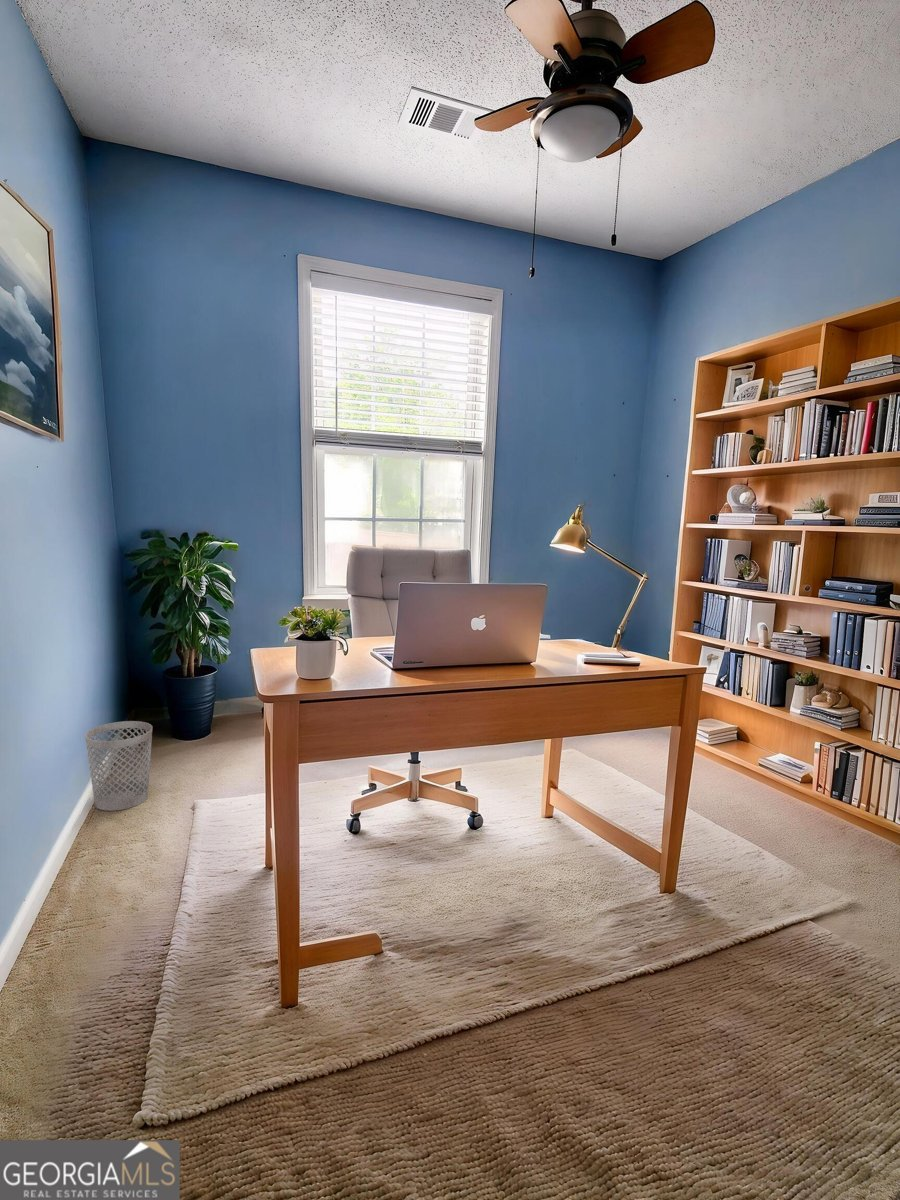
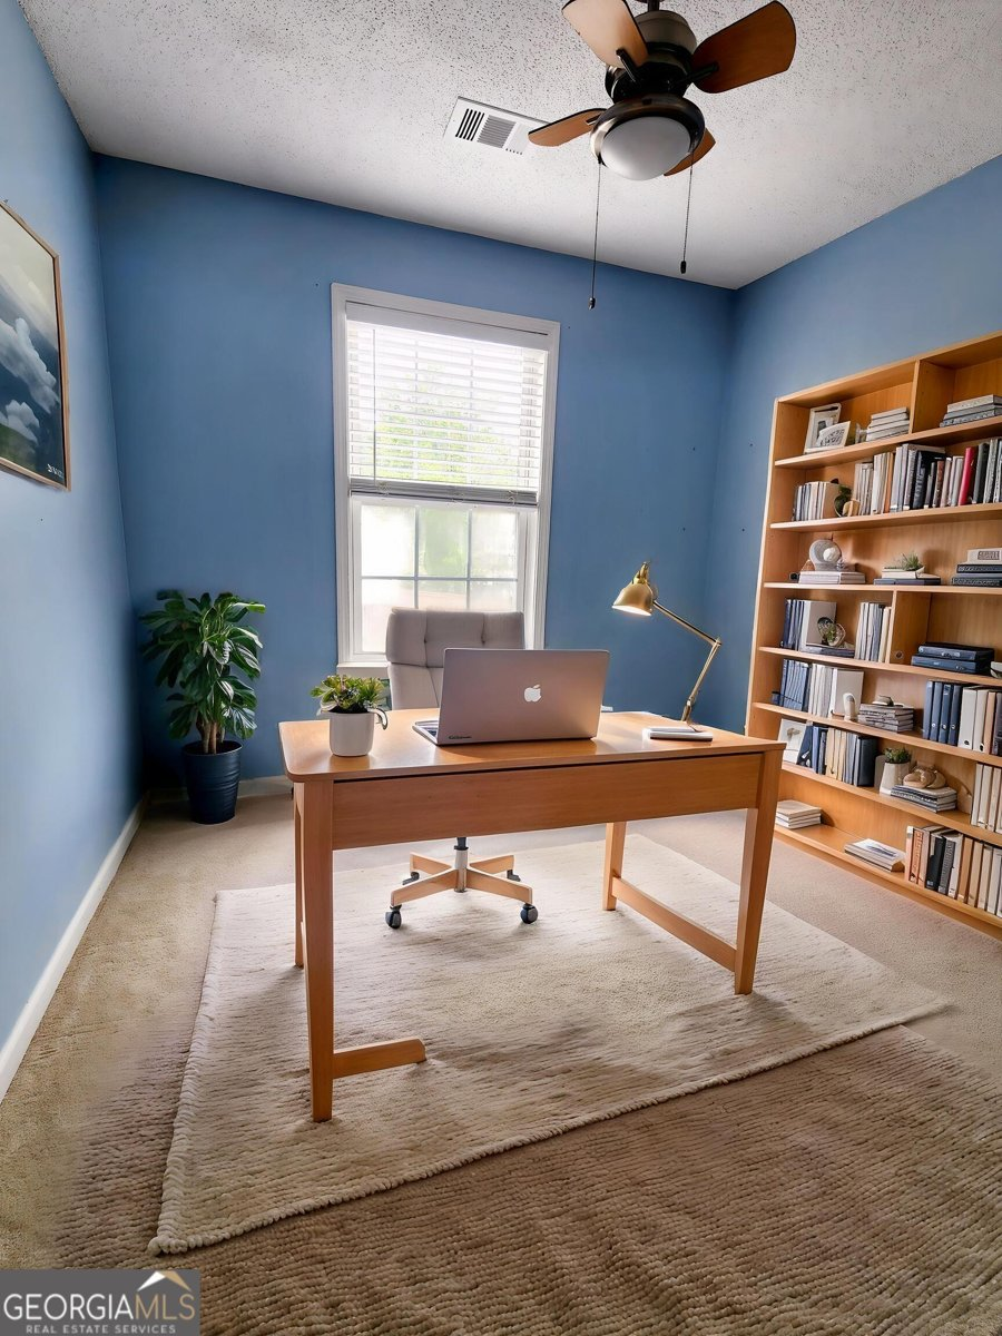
- wastebasket [84,720,153,812]
